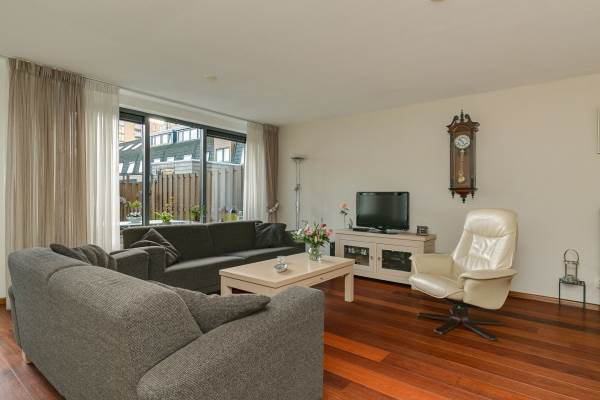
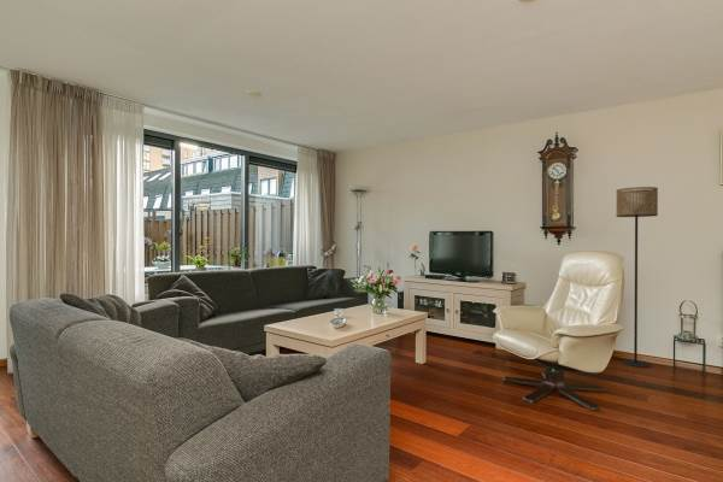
+ floor lamp [615,186,659,369]
